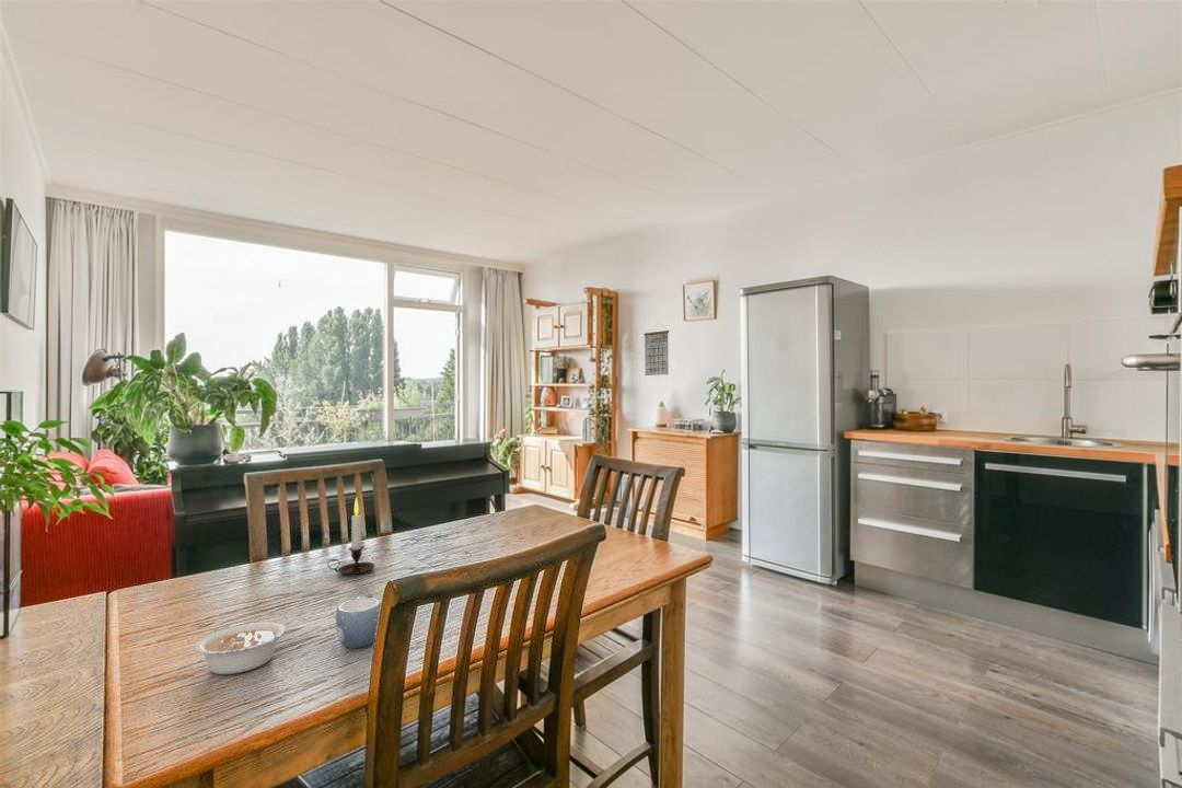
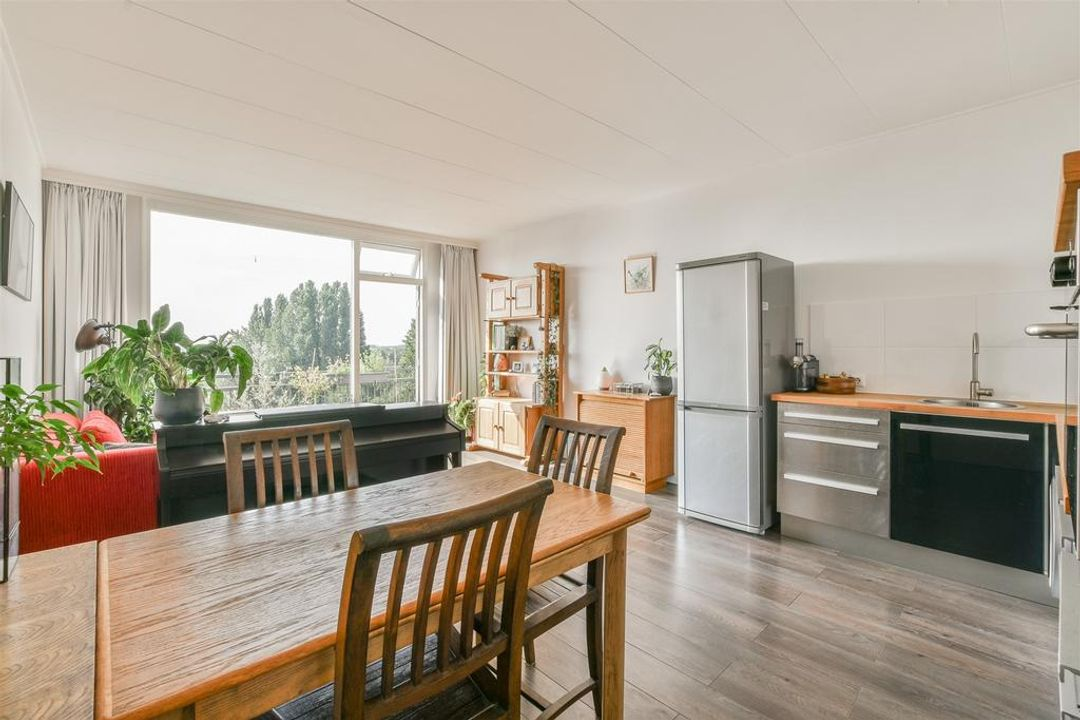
- candle [327,496,376,576]
- legume [195,622,293,675]
- mug [335,595,382,649]
- calendar [644,323,670,376]
